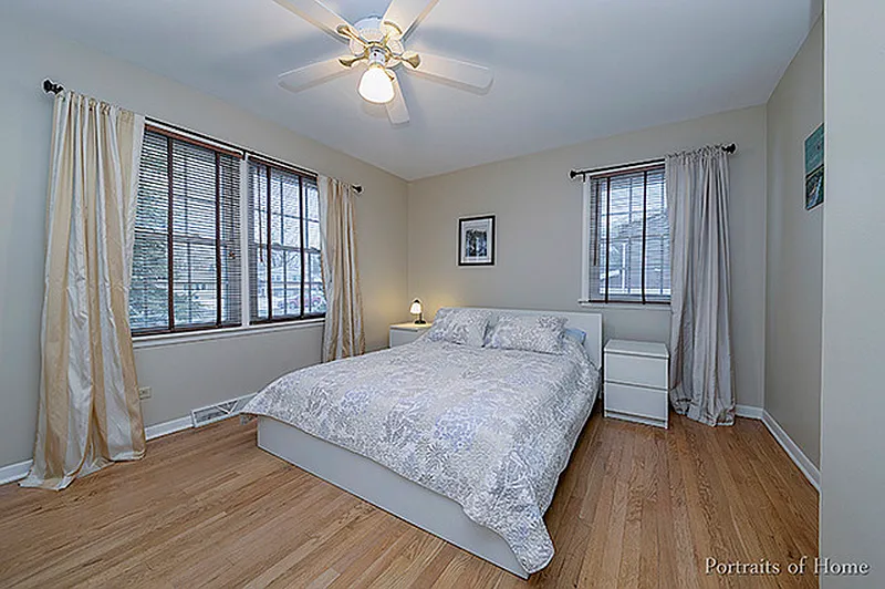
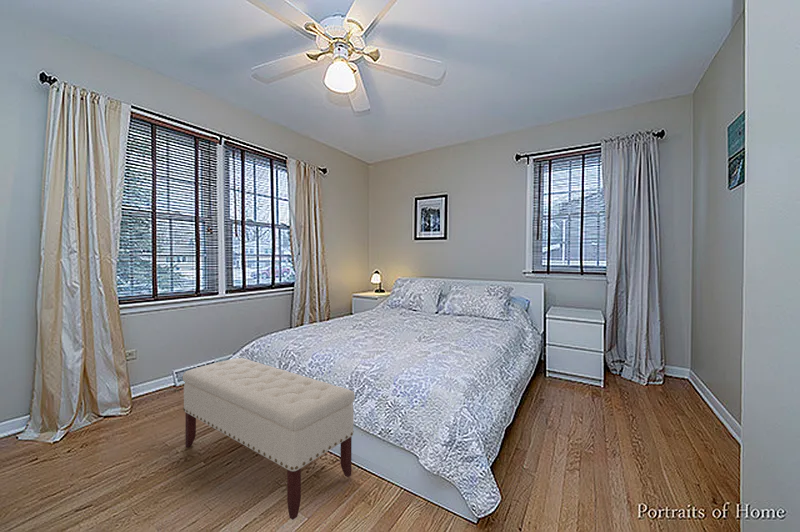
+ bench [182,357,356,521]
